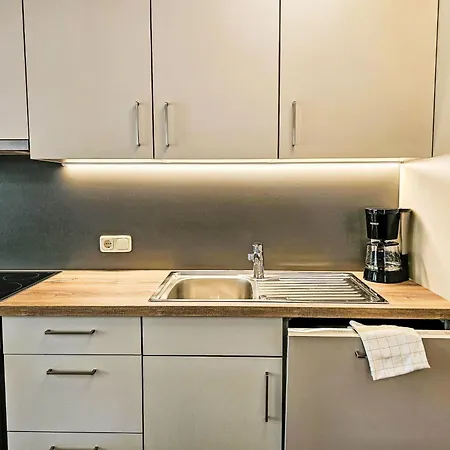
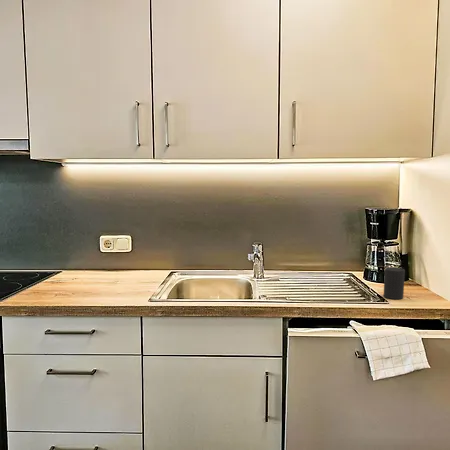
+ cup [383,266,406,300]
